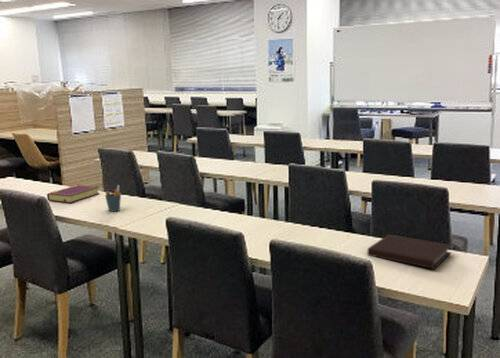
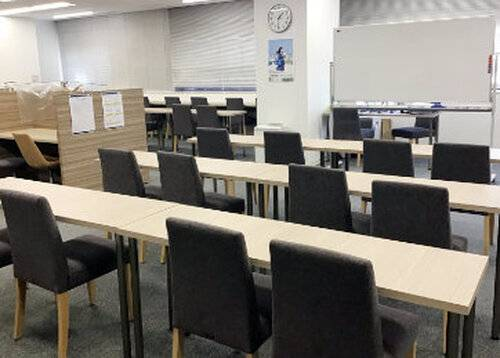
- pen holder [104,184,122,213]
- notebook [366,233,453,270]
- book [46,184,100,204]
